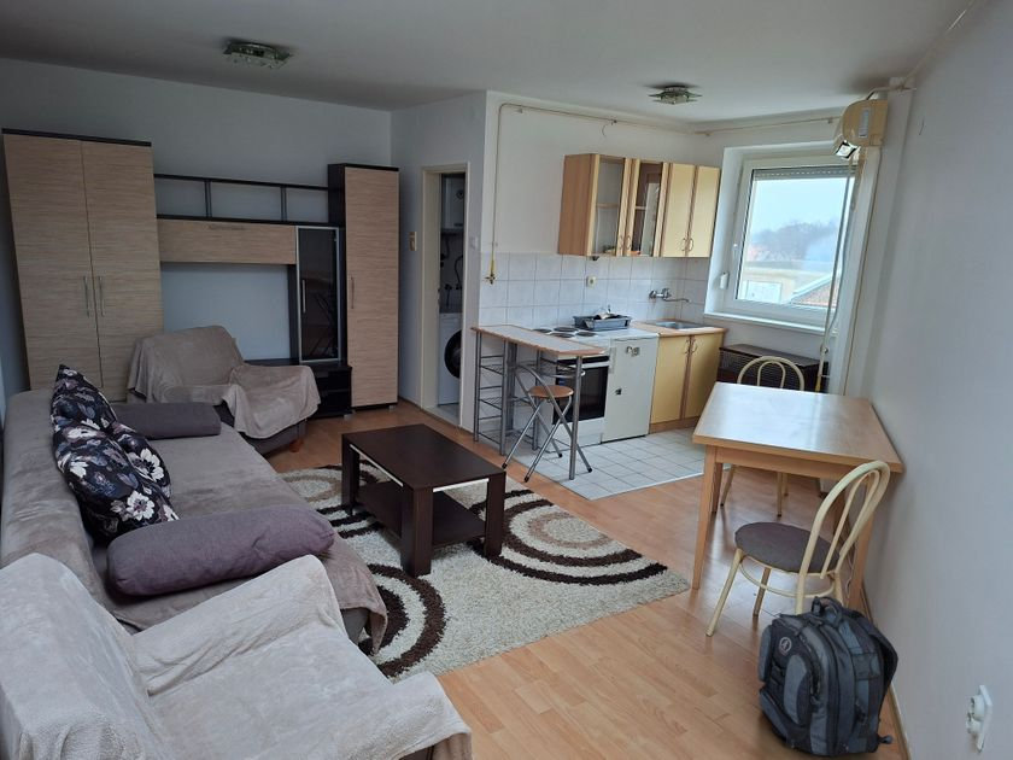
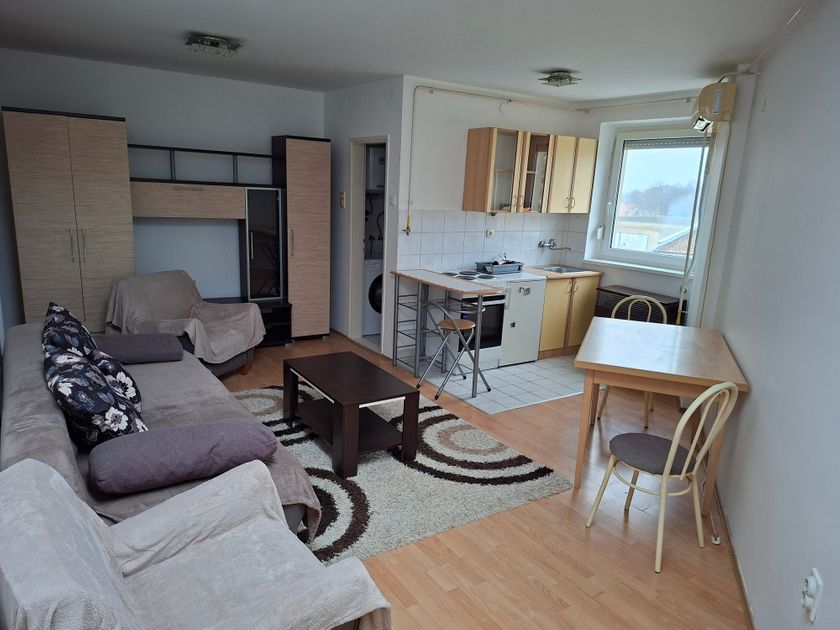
- backpack [756,595,900,759]
